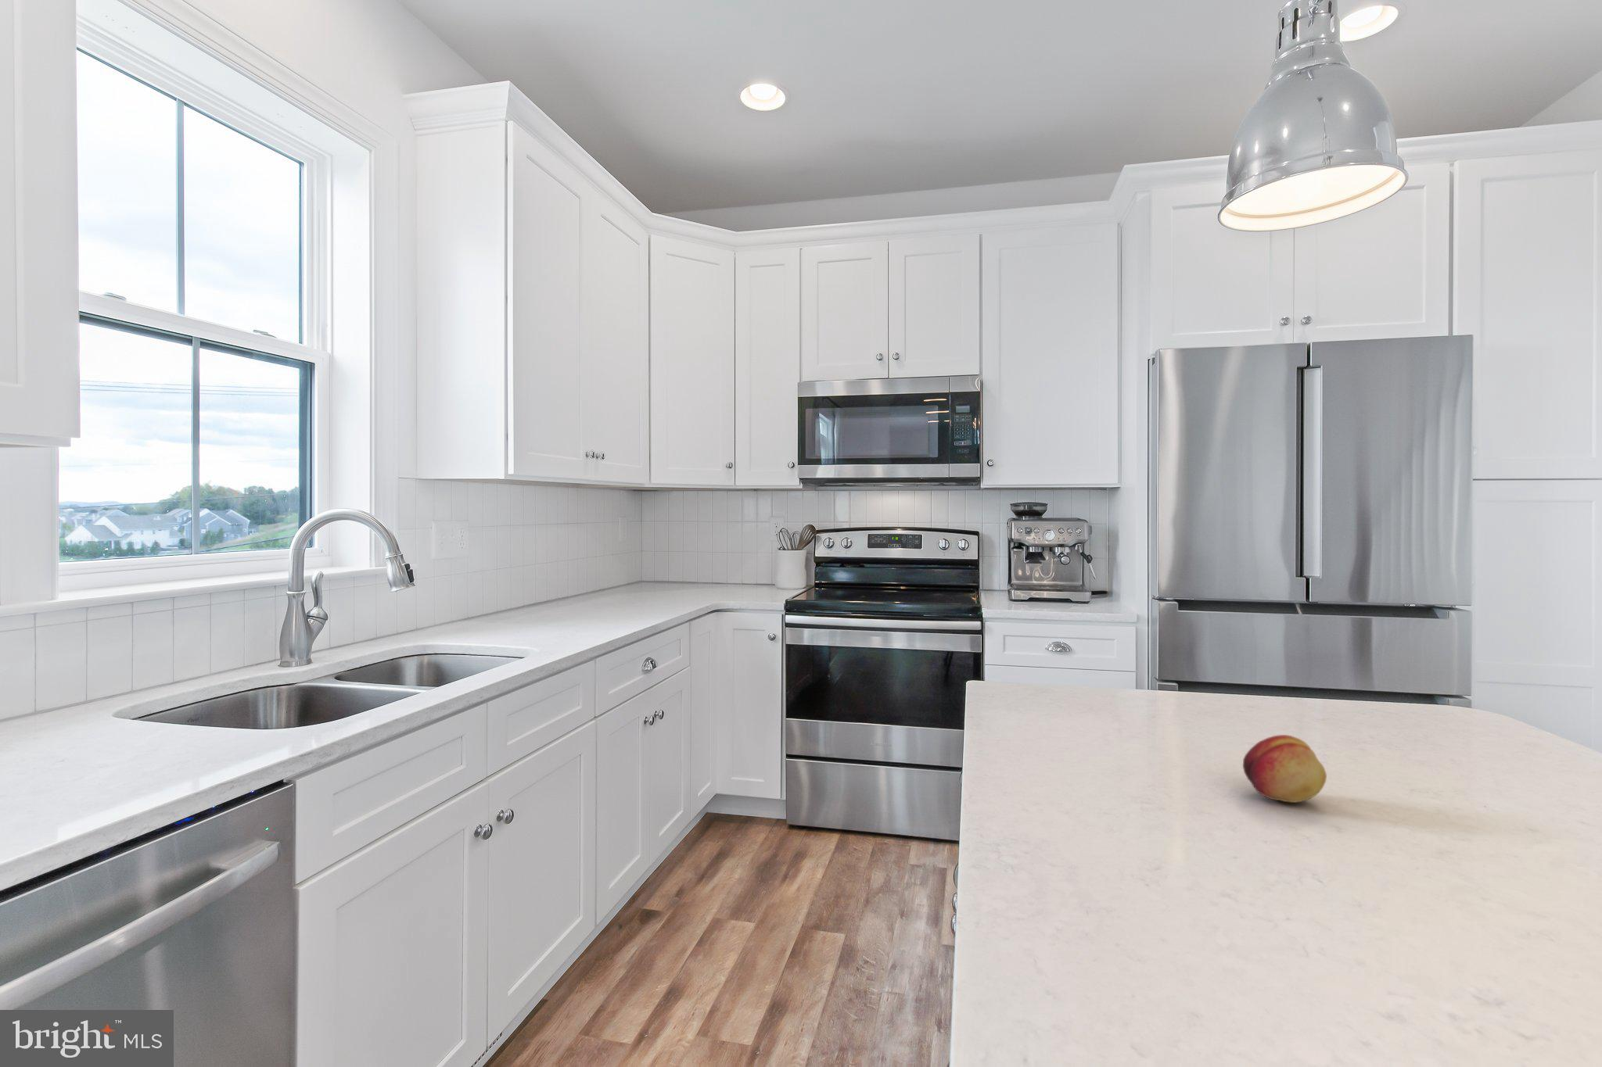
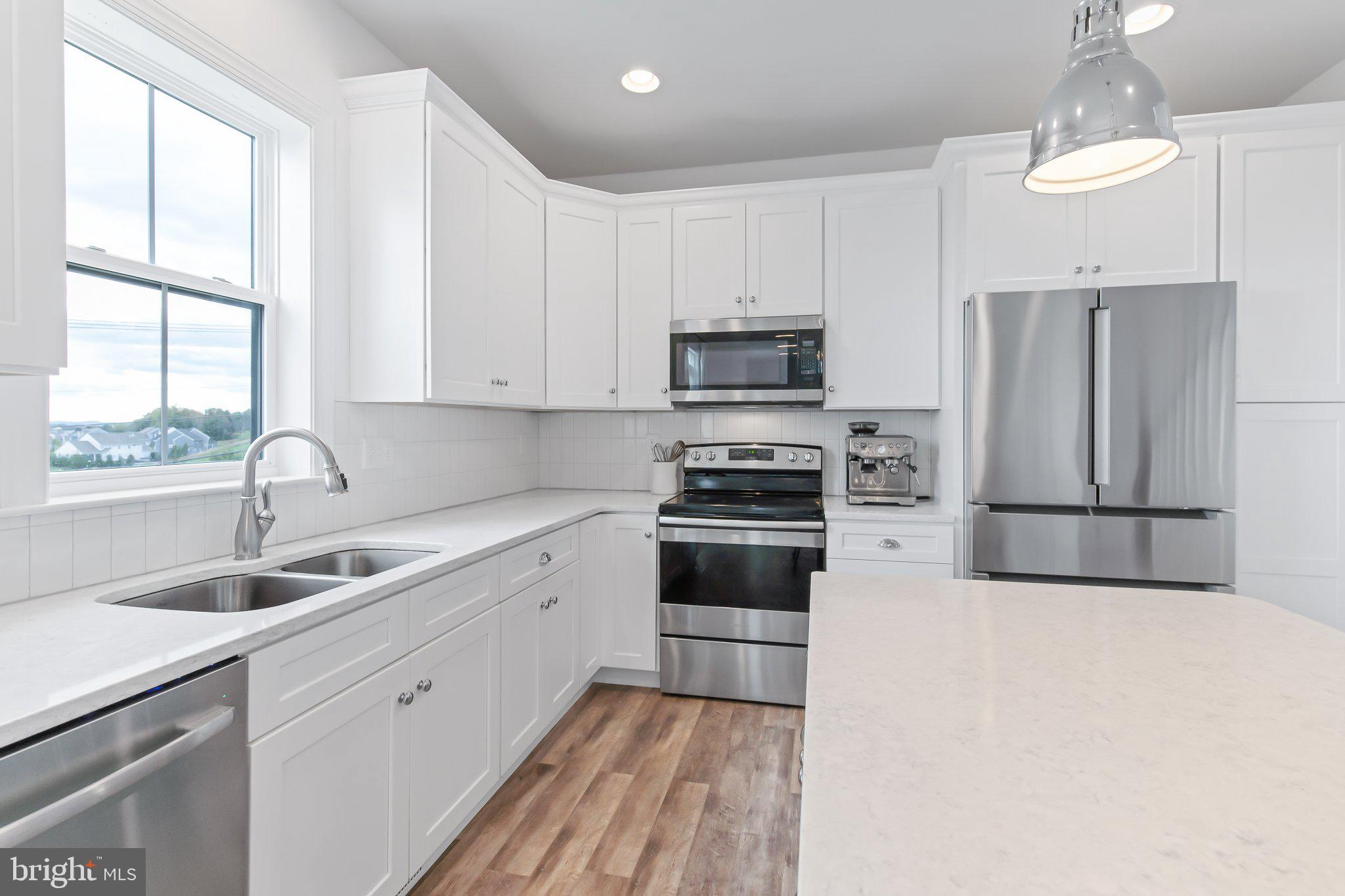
- fruit [1242,734,1327,804]
